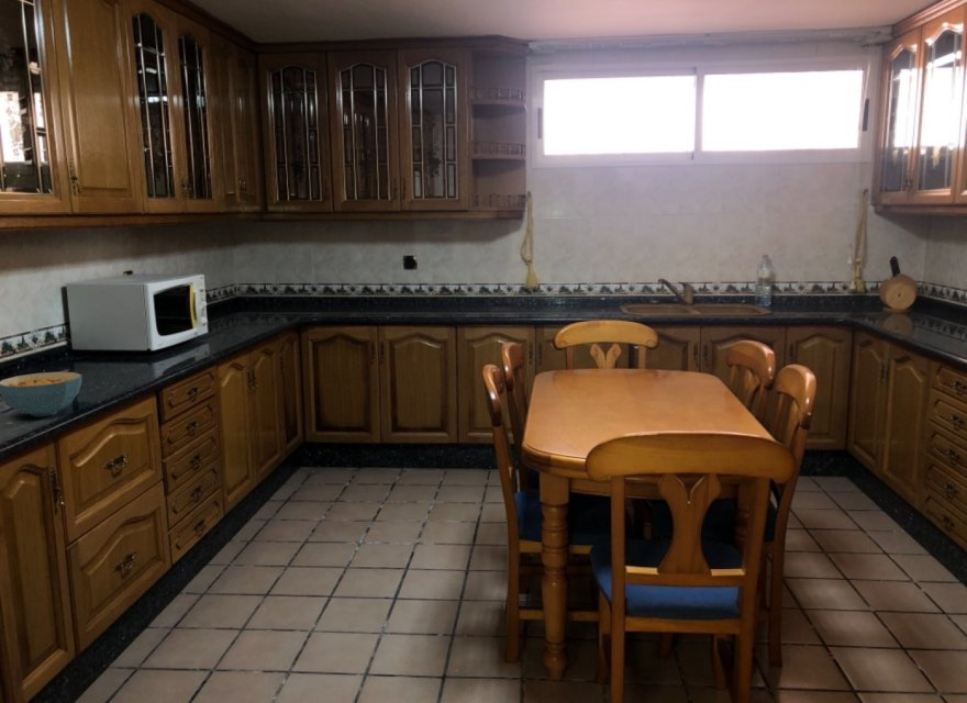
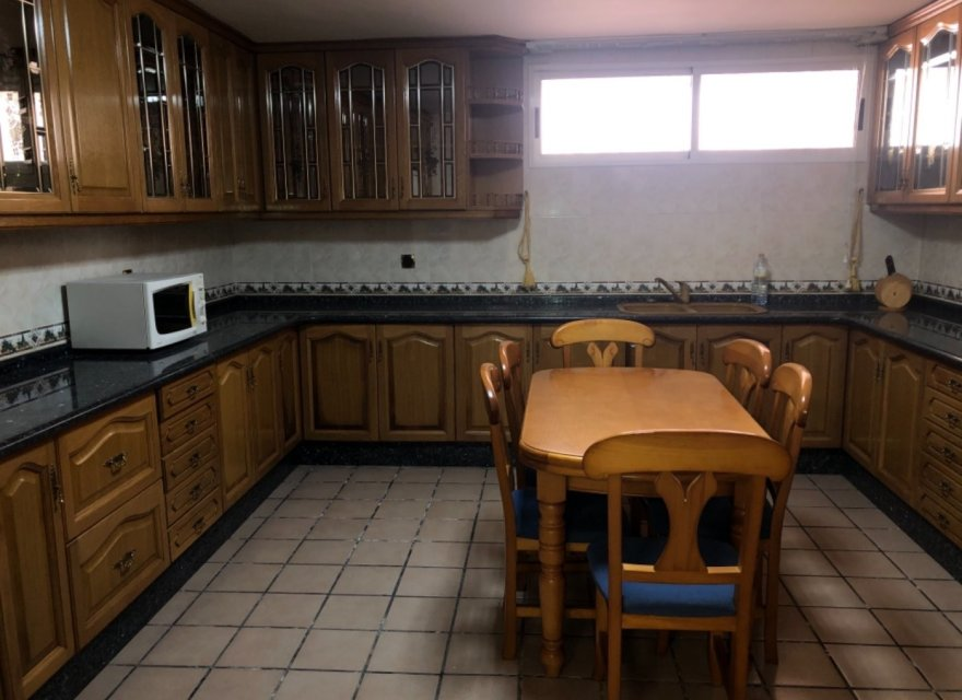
- cereal bowl [0,371,82,417]
